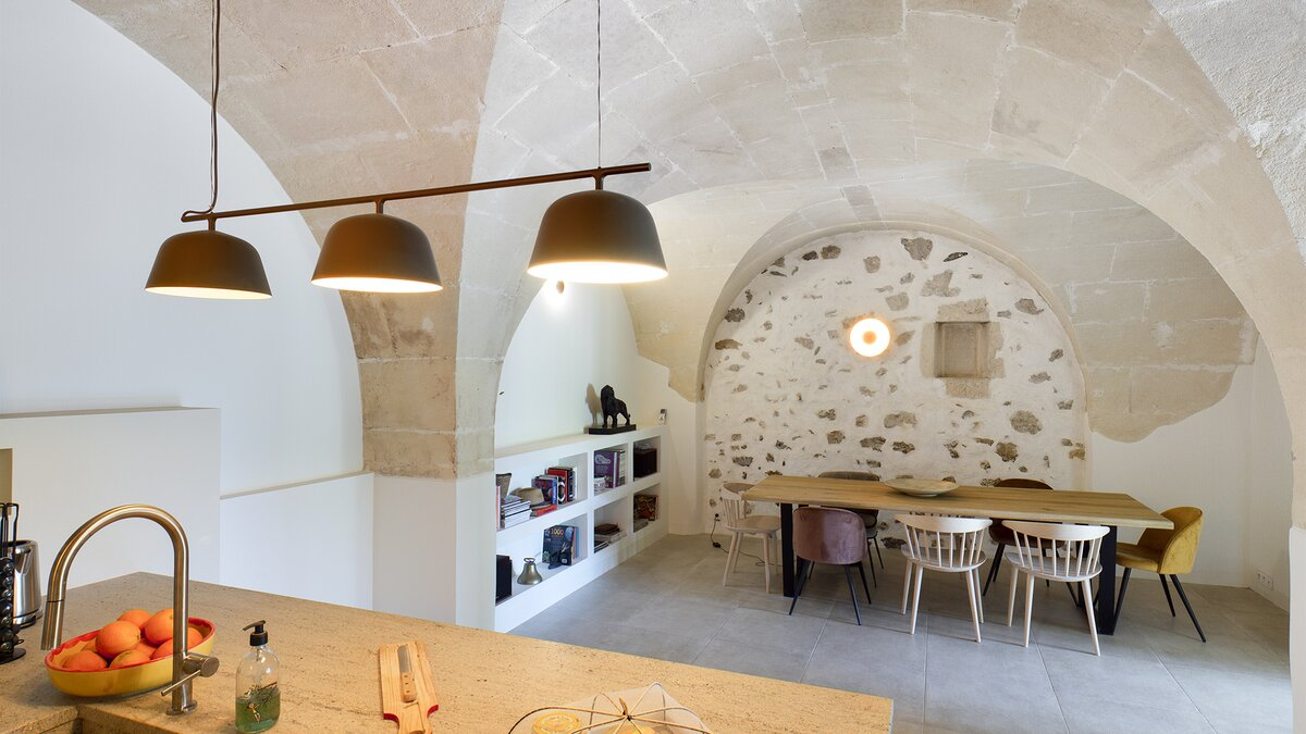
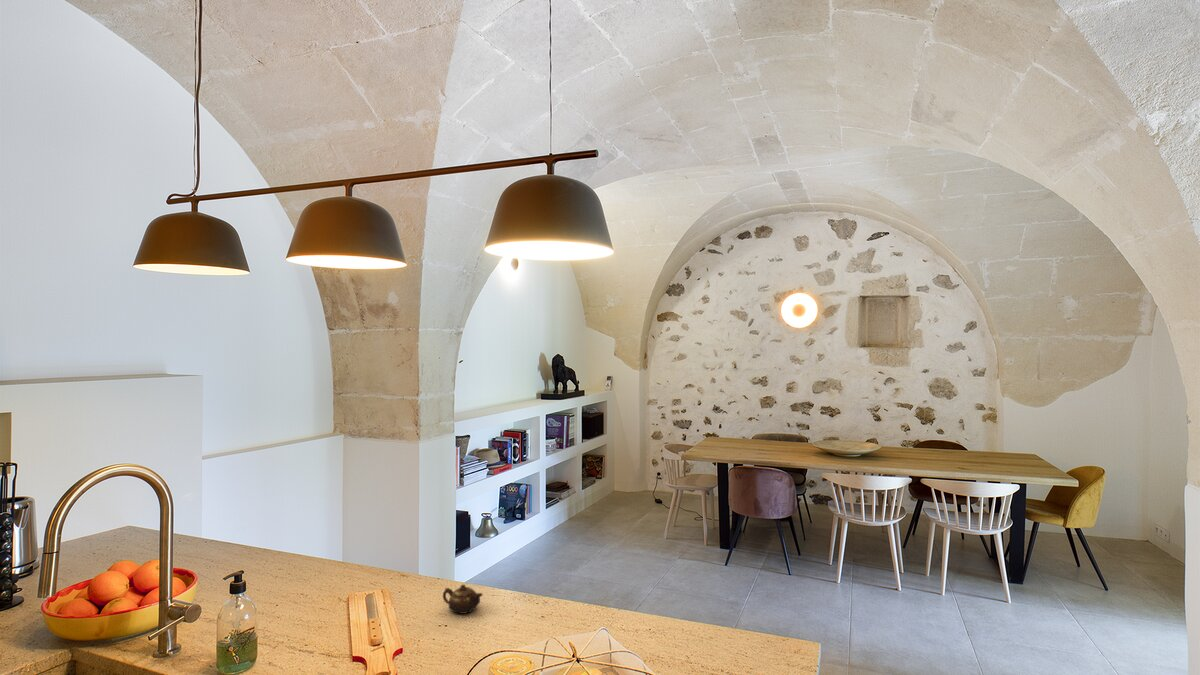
+ teapot [442,583,484,615]
